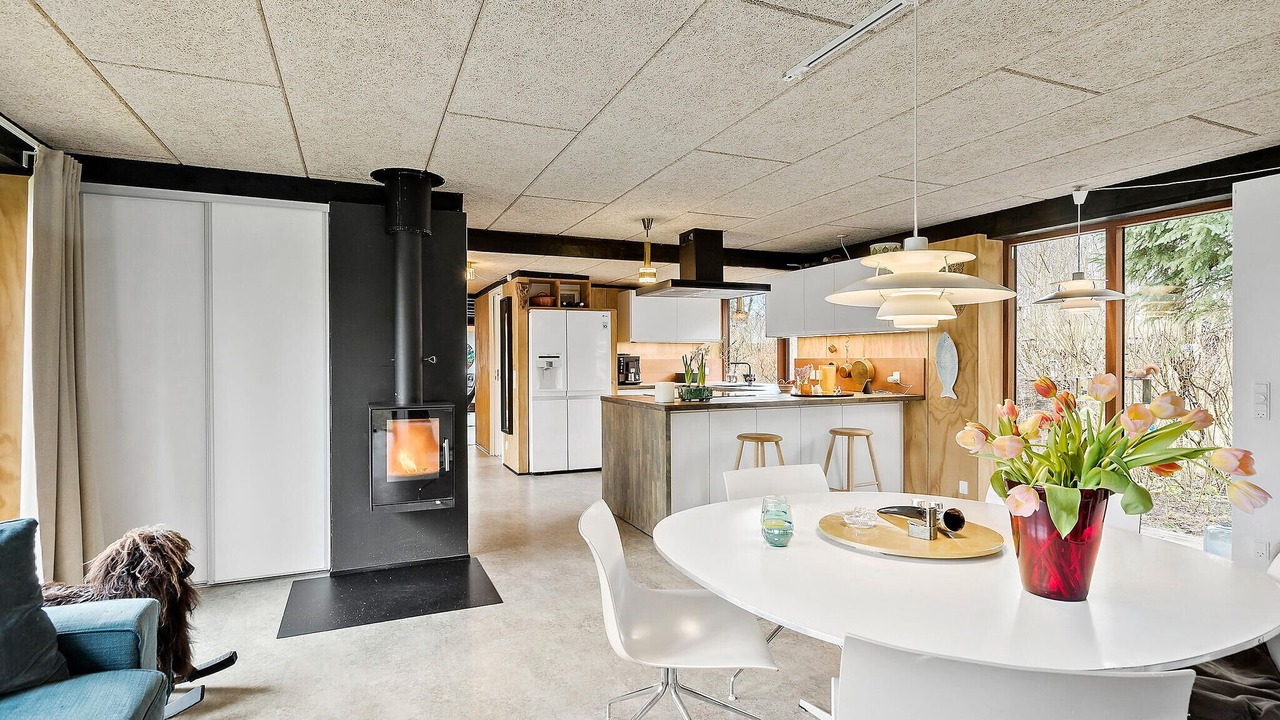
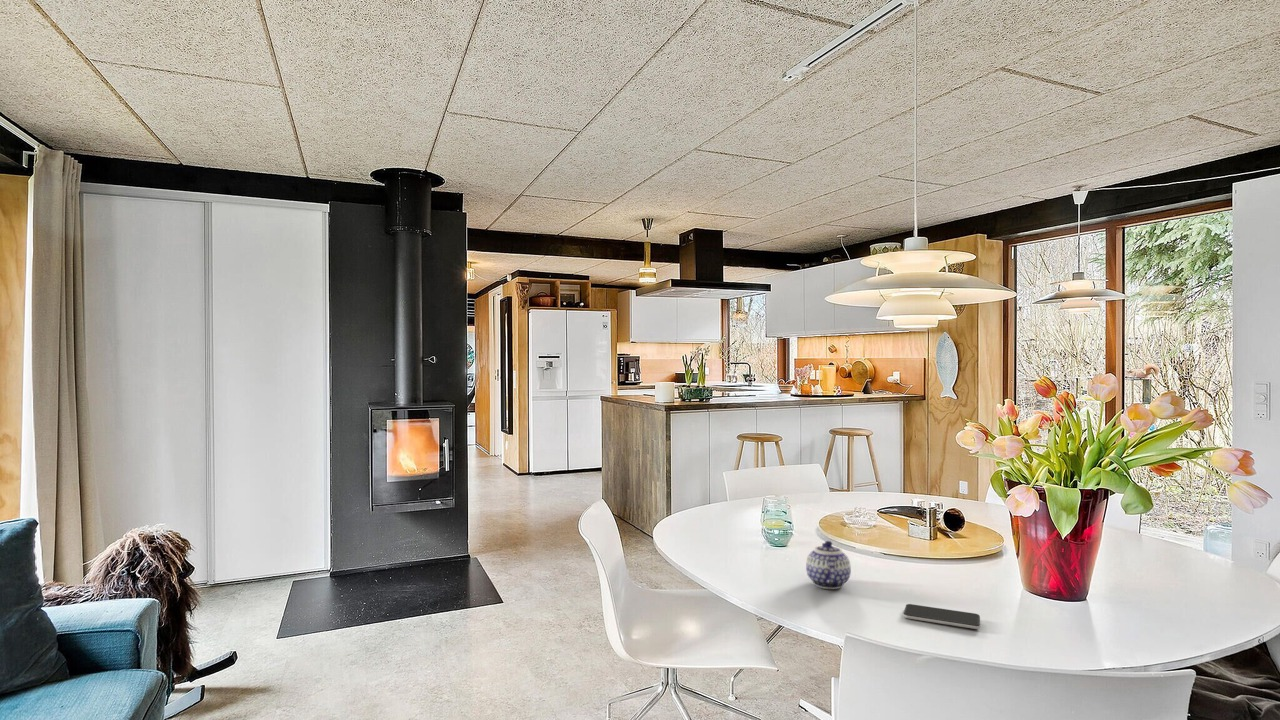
+ teapot [805,540,852,590]
+ smartphone [902,603,981,630]
